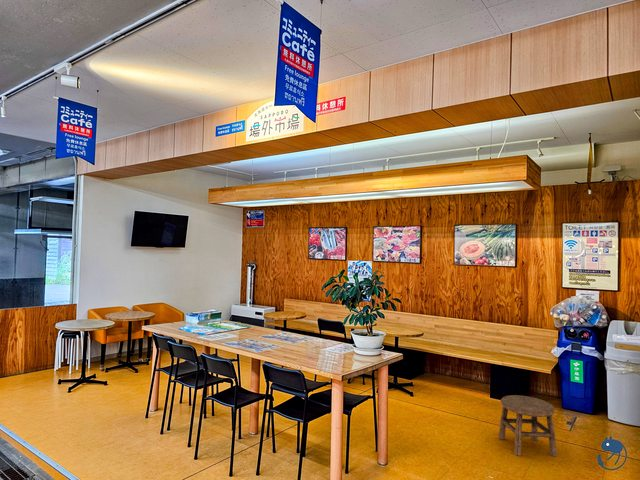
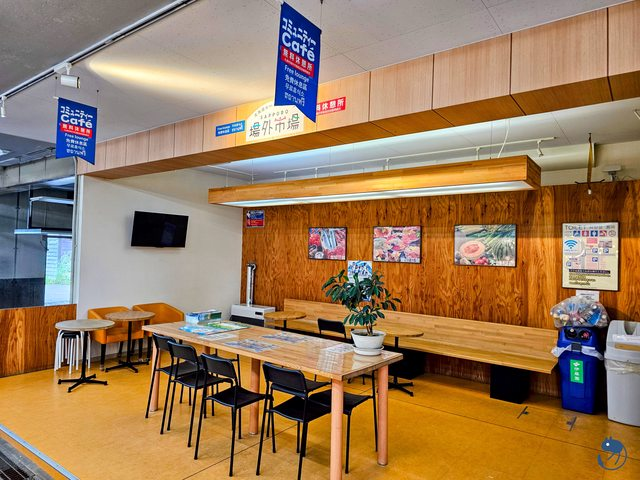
- stool [498,394,558,458]
